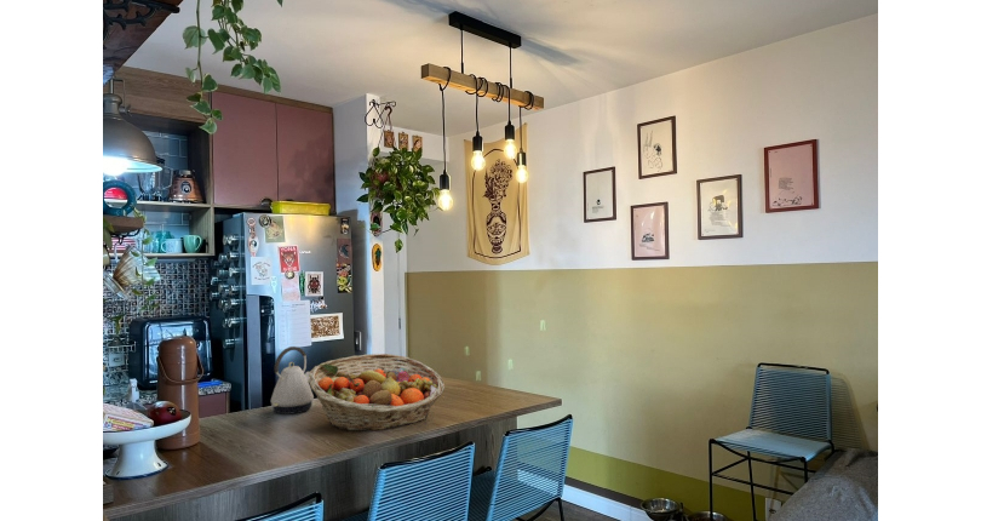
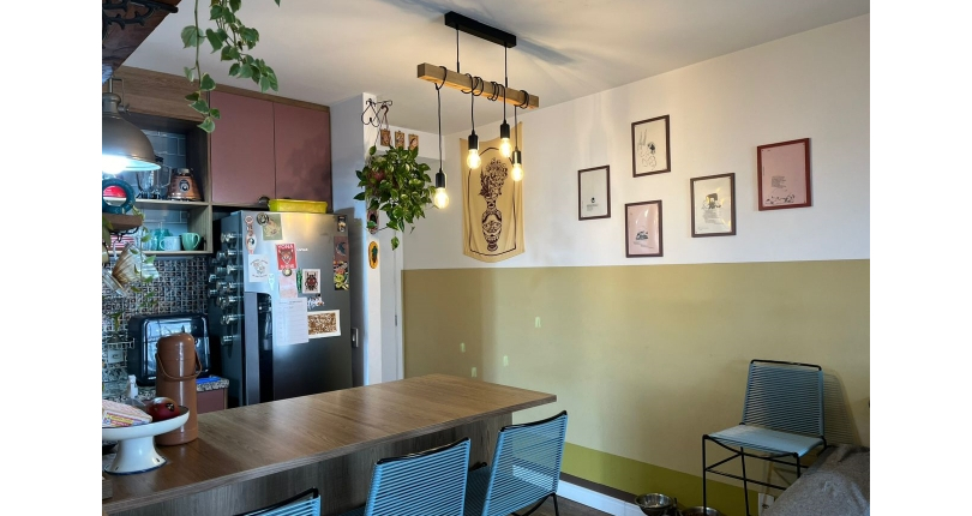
- fruit basket [308,353,446,433]
- kettle [270,345,315,416]
